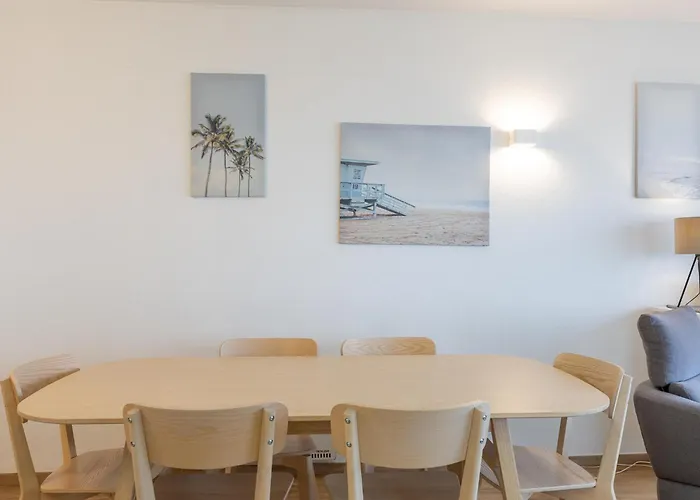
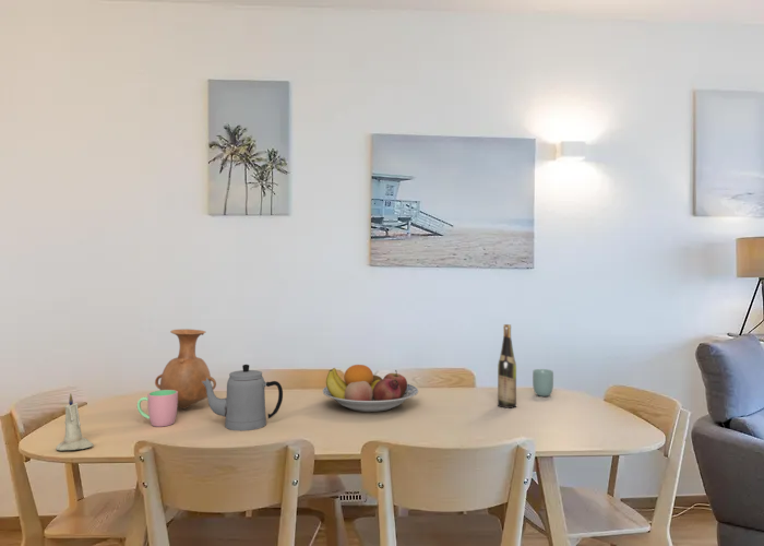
+ cup [532,368,554,397]
+ vase [154,328,217,410]
+ candle [55,392,95,452]
+ teapot [202,364,284,431]
+ wine bottle [497,323,517,410]
+ cup [136,390,178,428]
+ fruit bowl [322,364,419,413]
